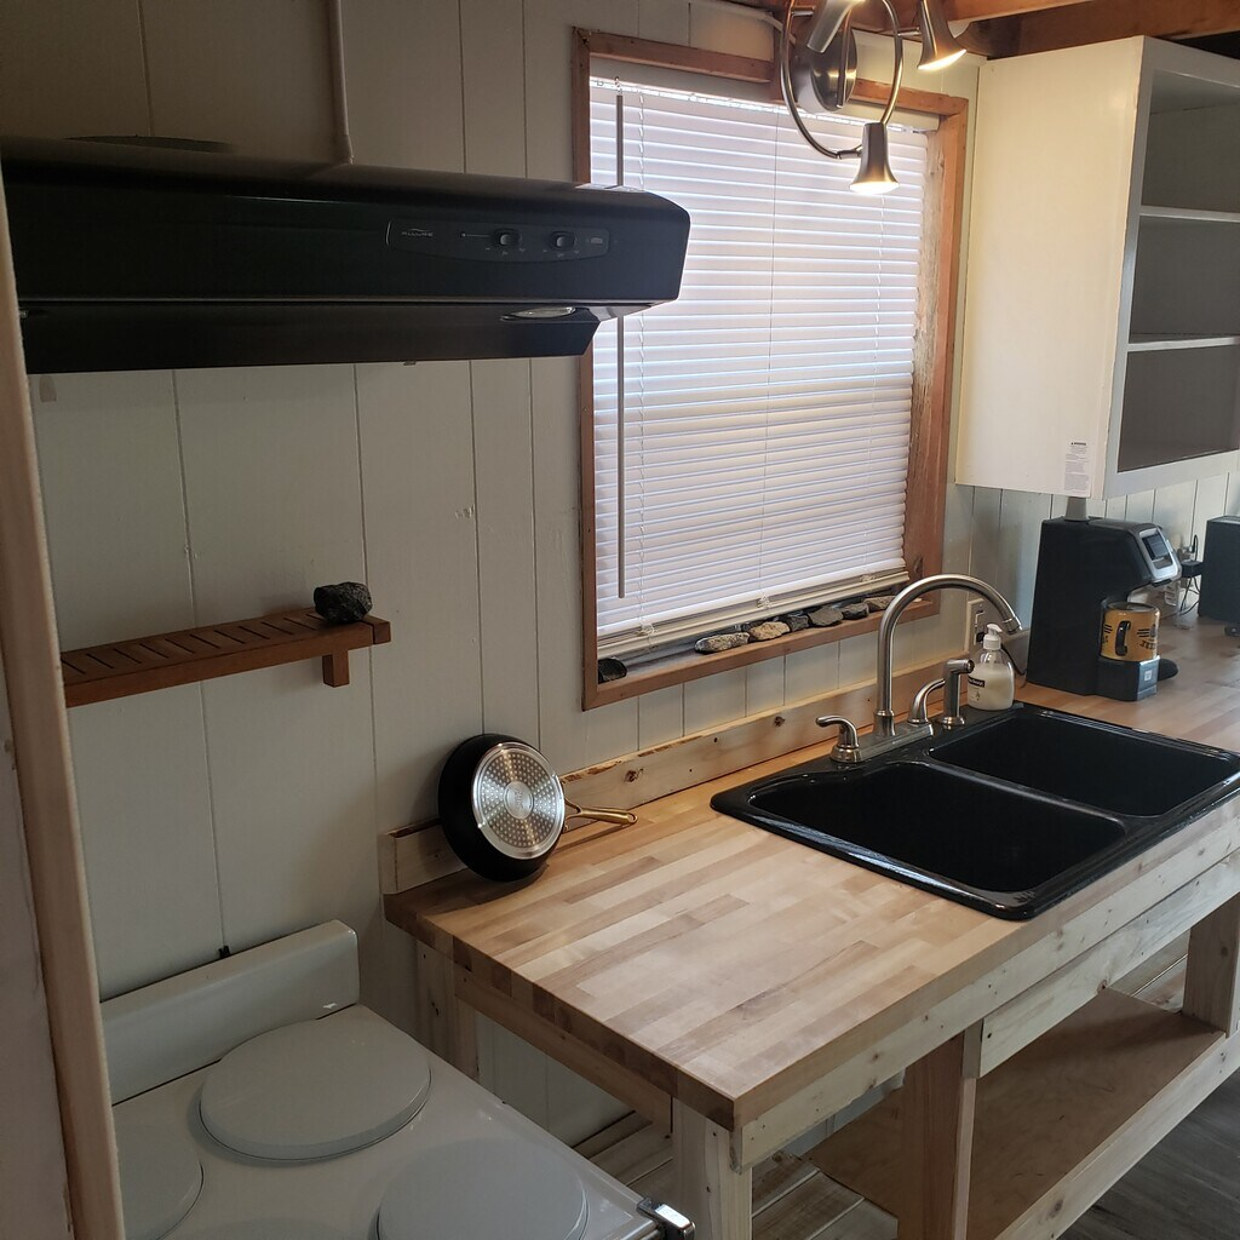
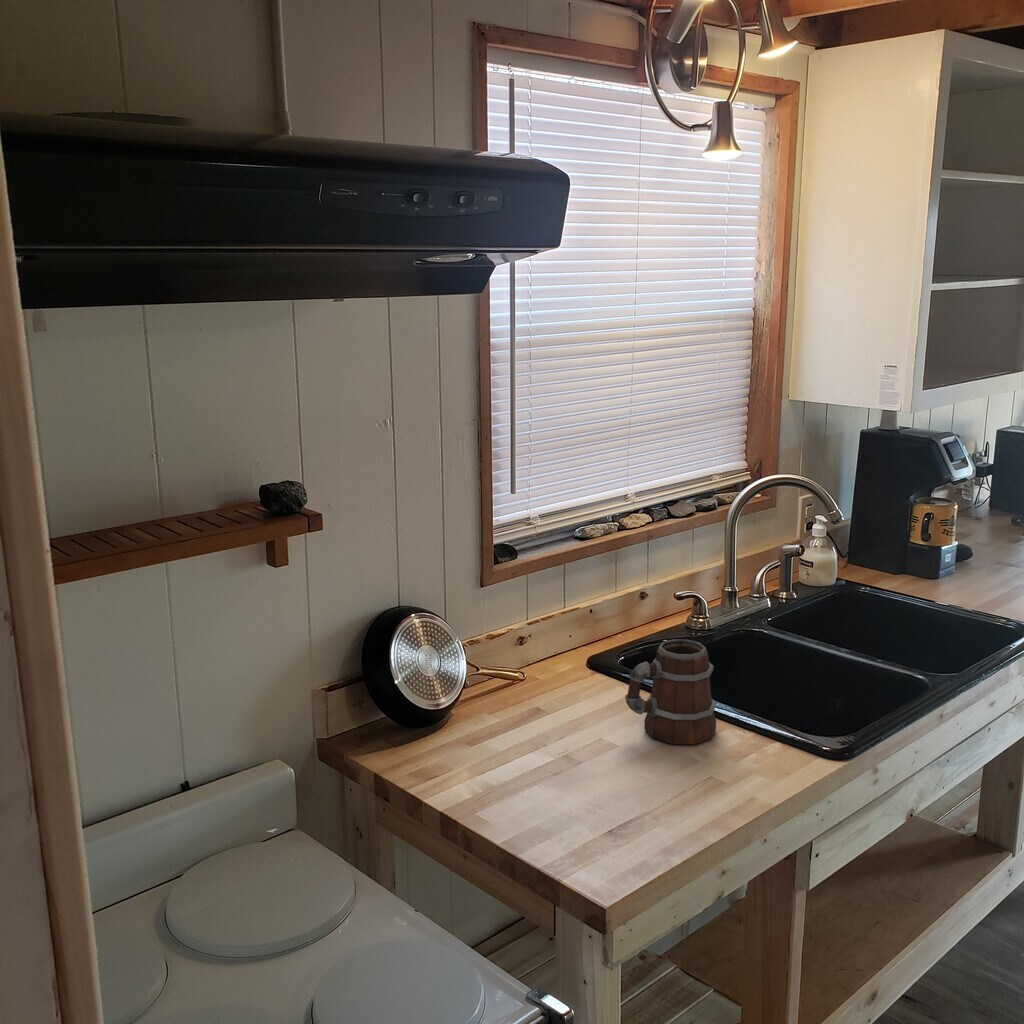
+ mug [624,639,717,745]
